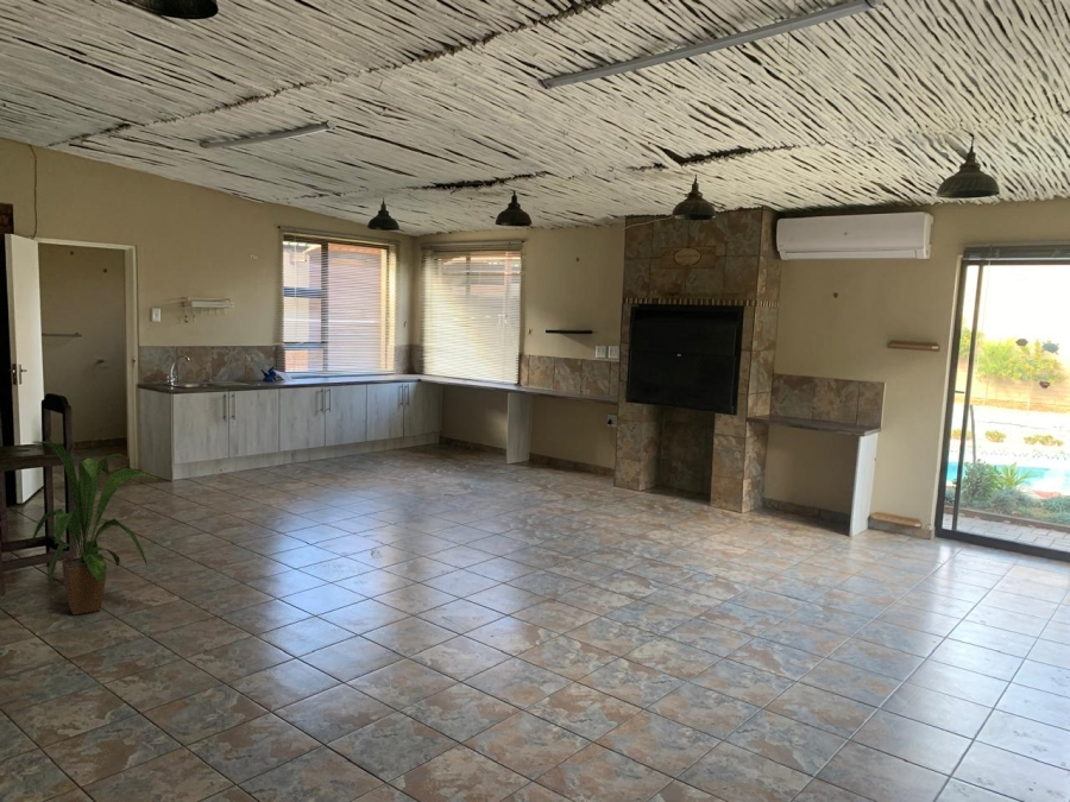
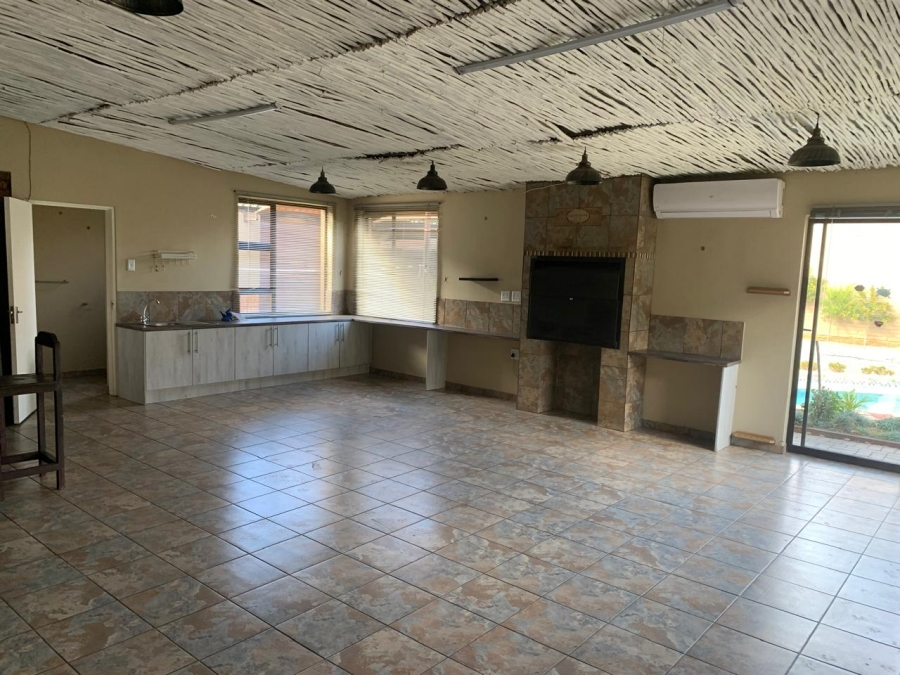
- house plant [31,440,158,615]
